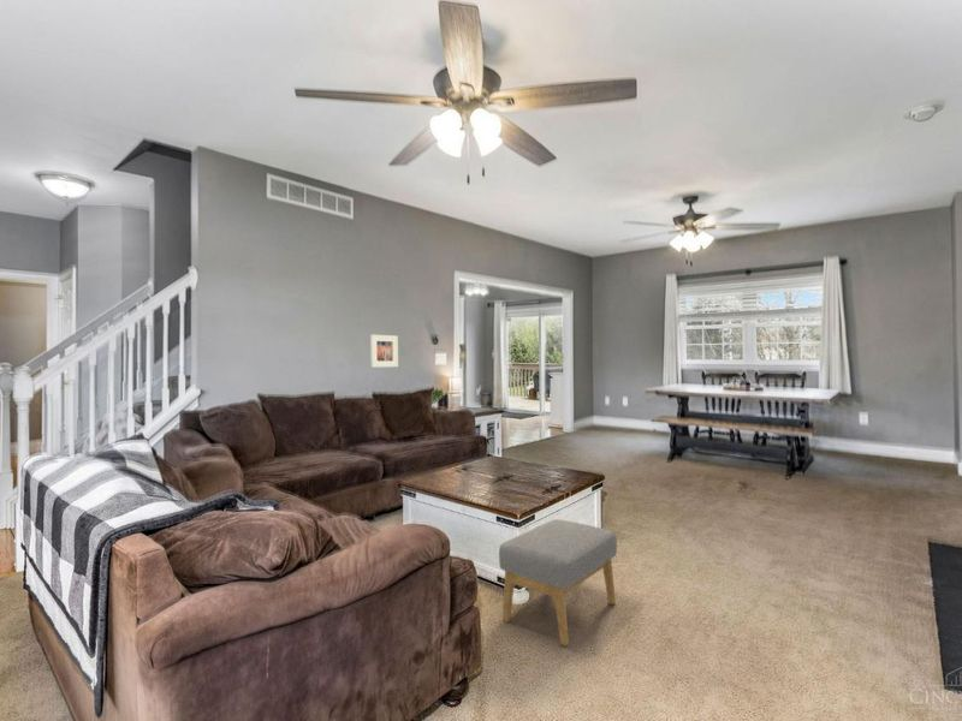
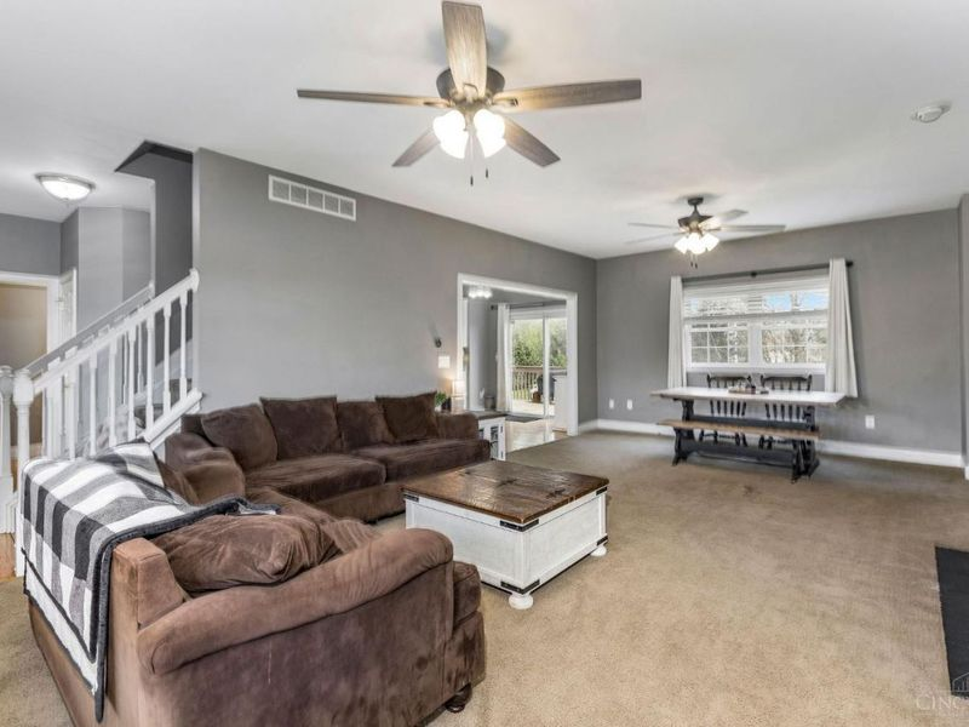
- footstool [498,518,618,646]
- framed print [369,334,399,369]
